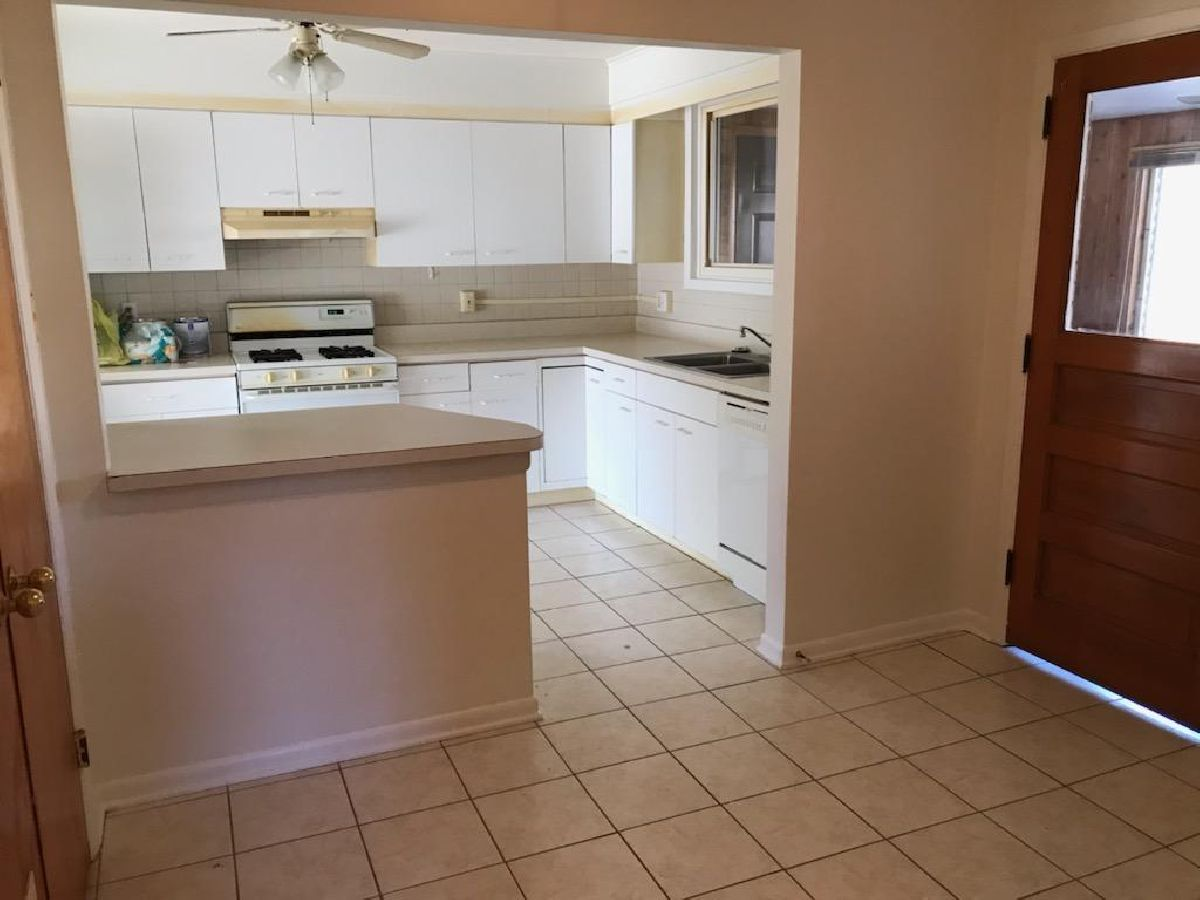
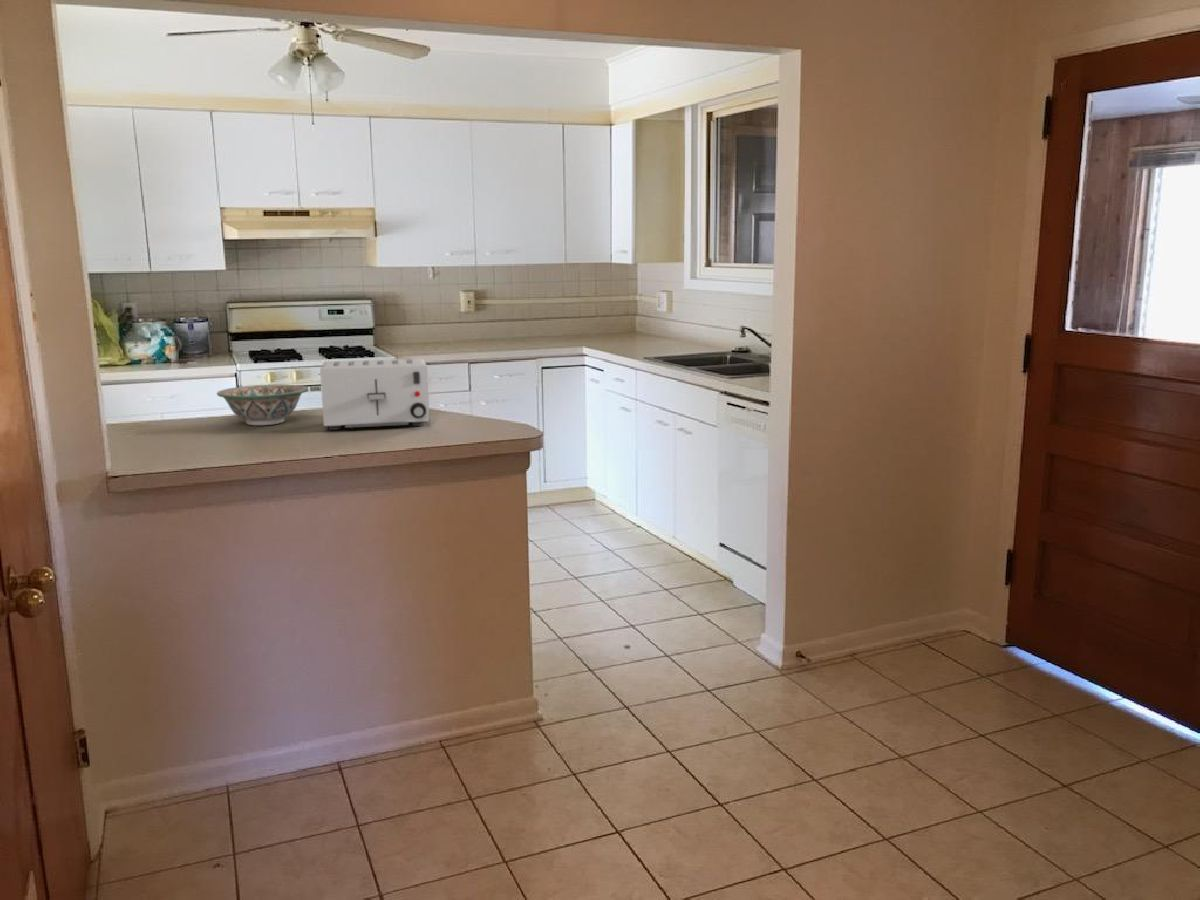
+ toaster [319,357,430,431]
+ decorative bowl [216,384,309,426]
